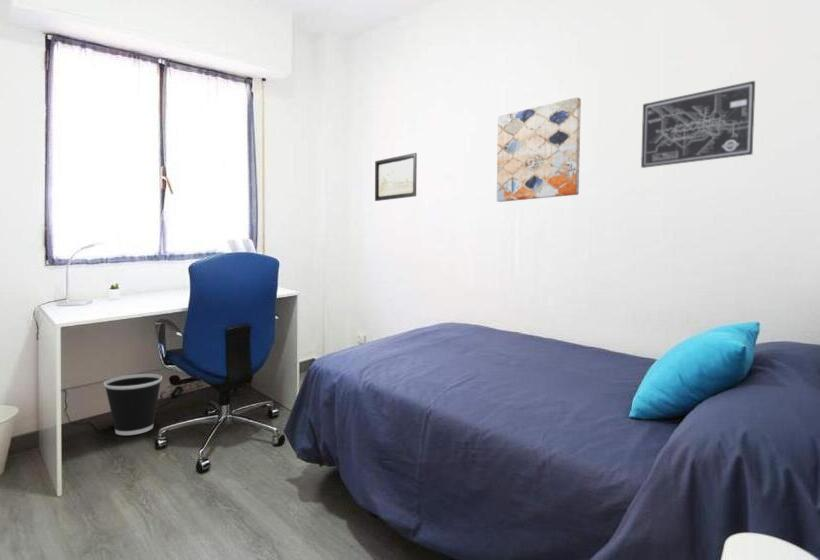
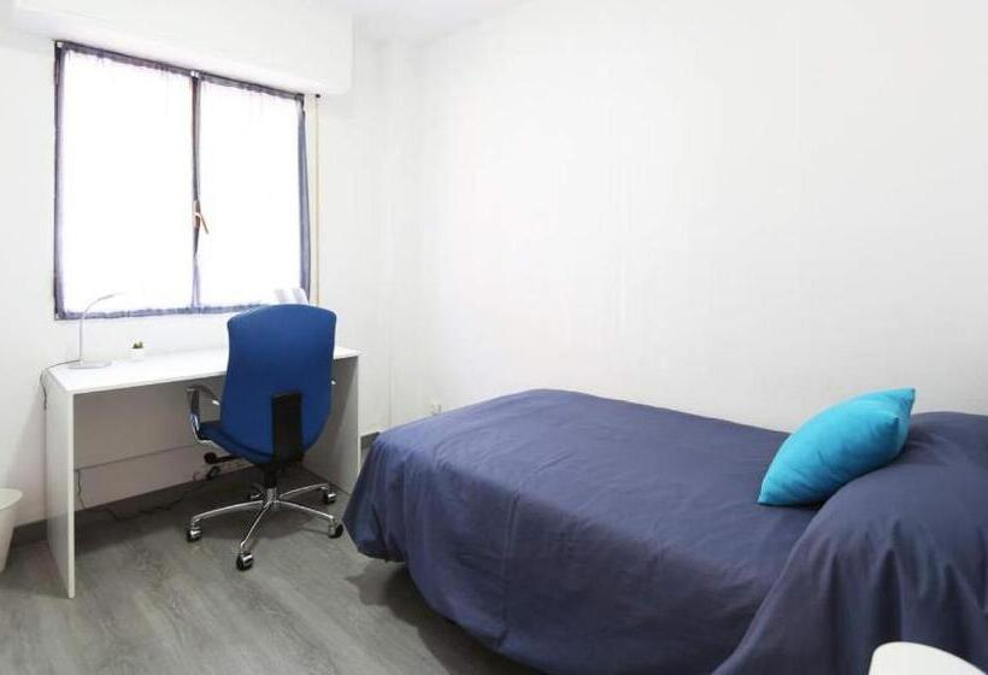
- wastebasket [103,373,163,436]
- wall art [374,152,418,202]
- wall art [640,80,756,169]
- wall art [496,96,582,203]
